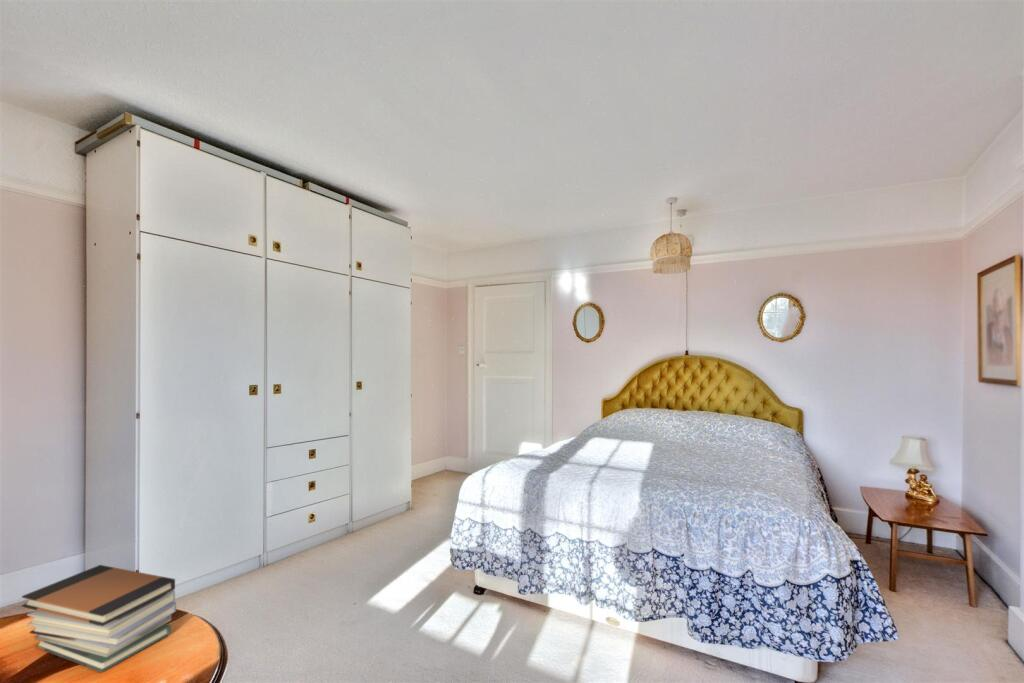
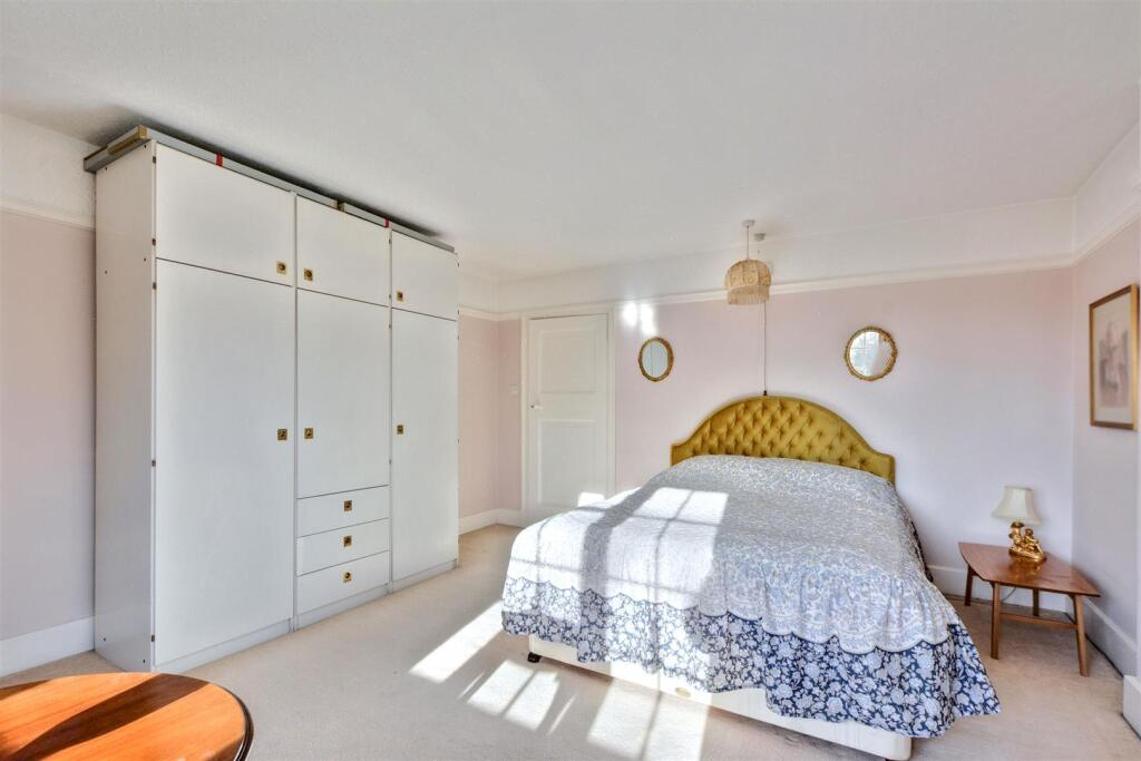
- book stack [21,564,177,673]
